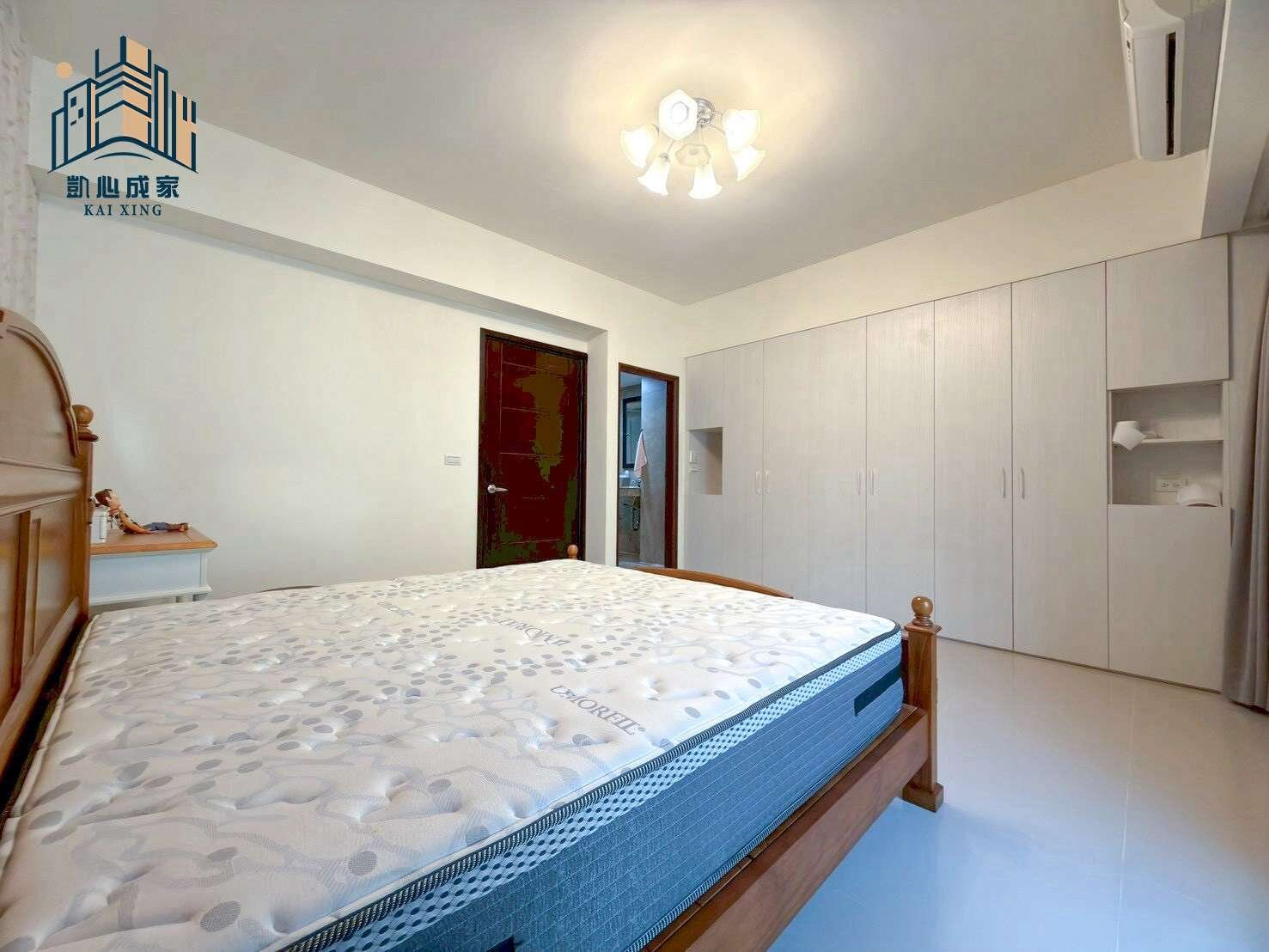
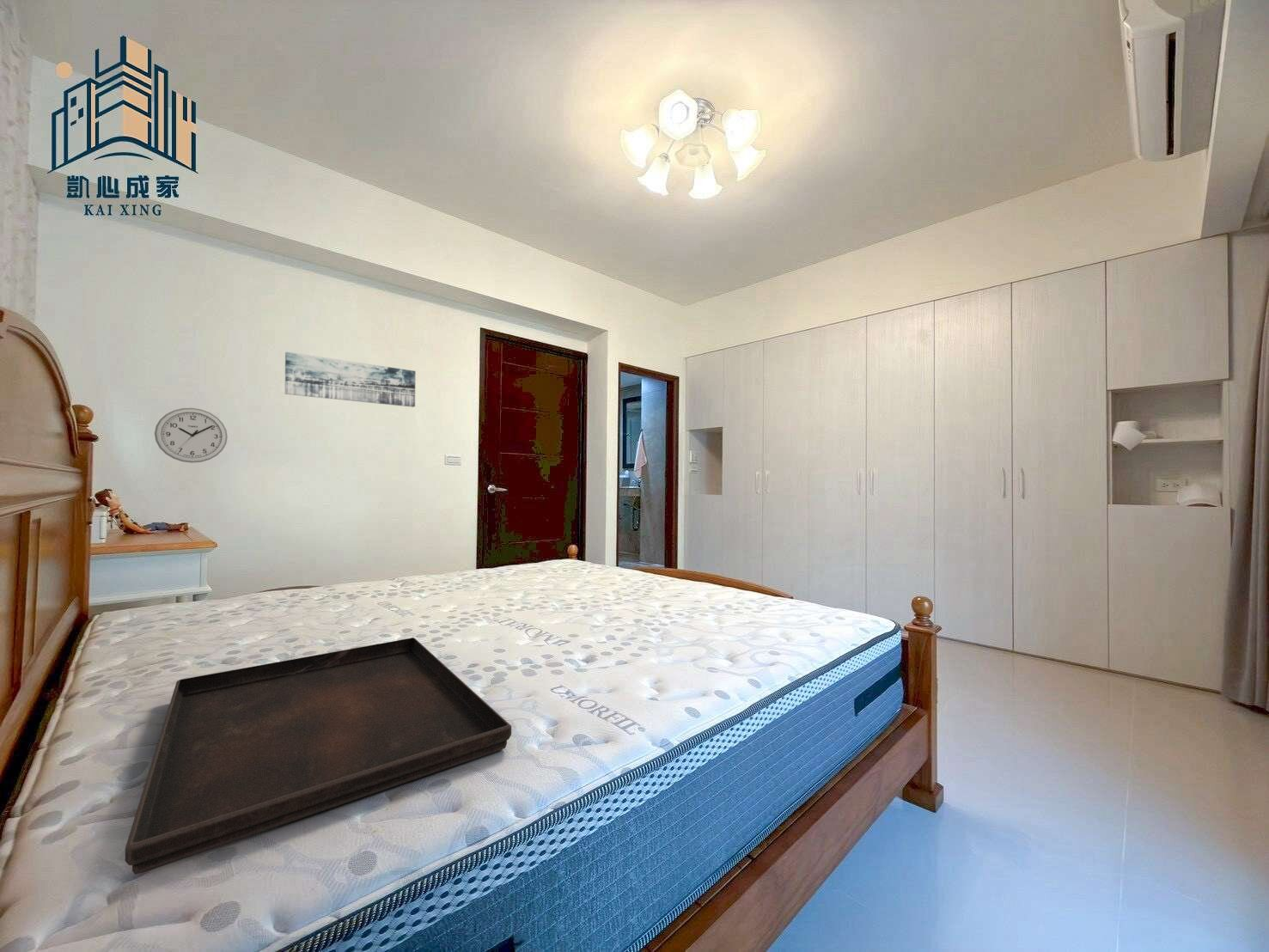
+ wall art [284,351,416,408]
+ wall clock [154,407,229,464]
+ serving tray [125,637,512,875]
